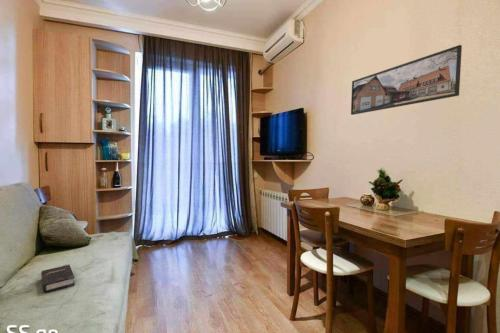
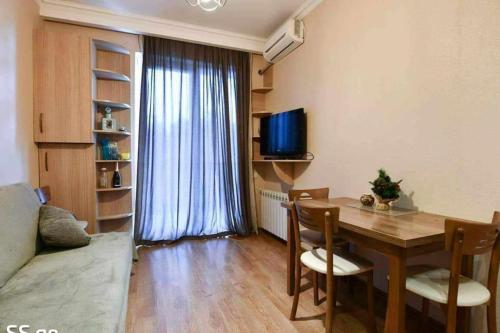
- hardback book [40,263,75,294]
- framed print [350,44,463,116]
